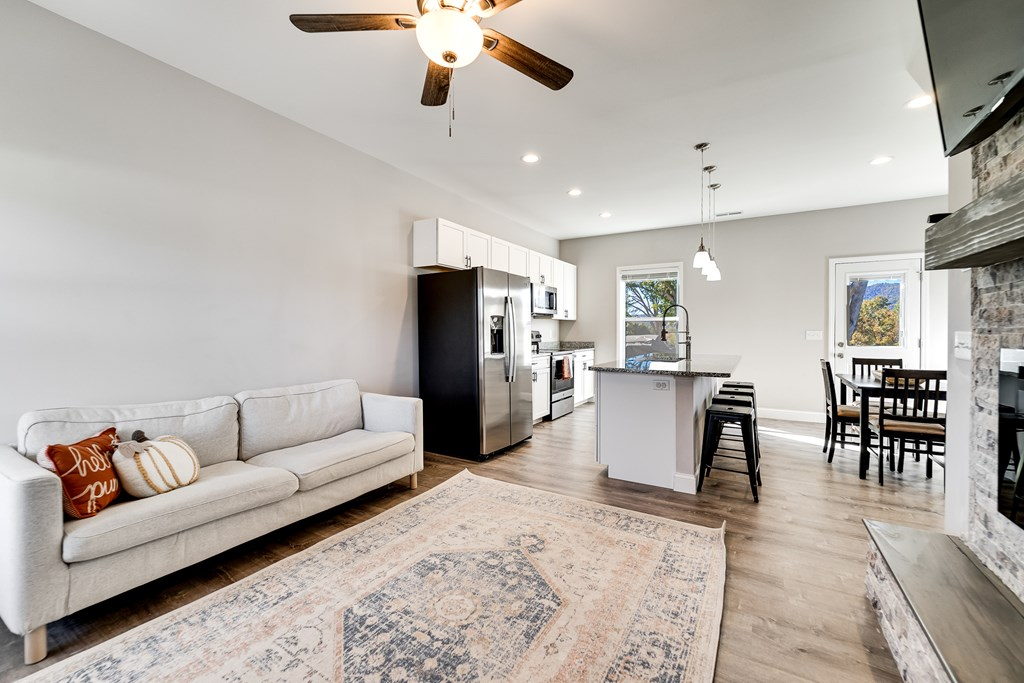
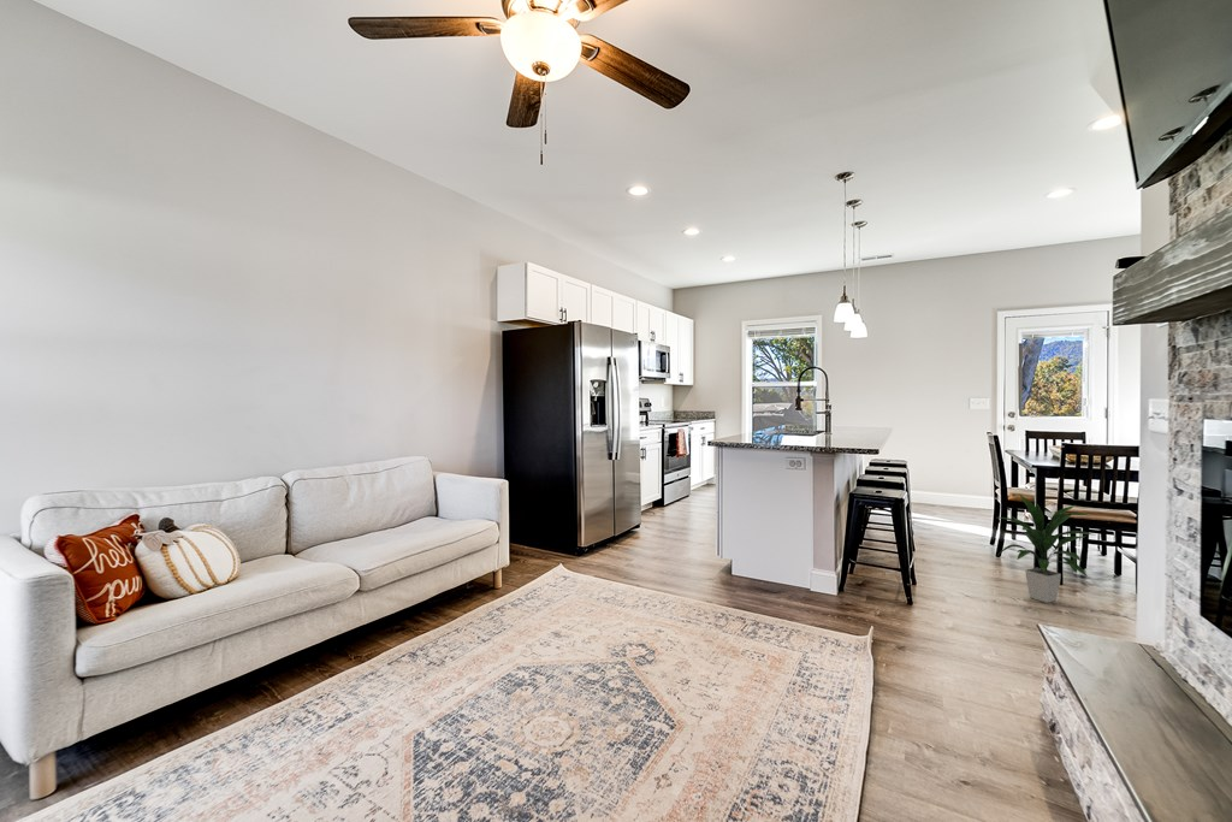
+ indoor plant [997,492,1097,604]
